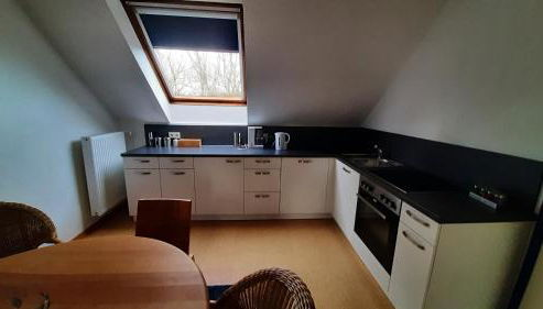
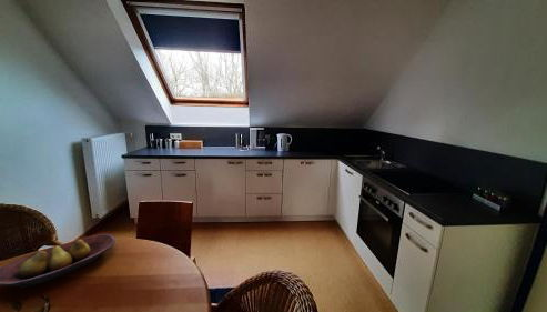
+ fruit bowl [0,233,117,289]
